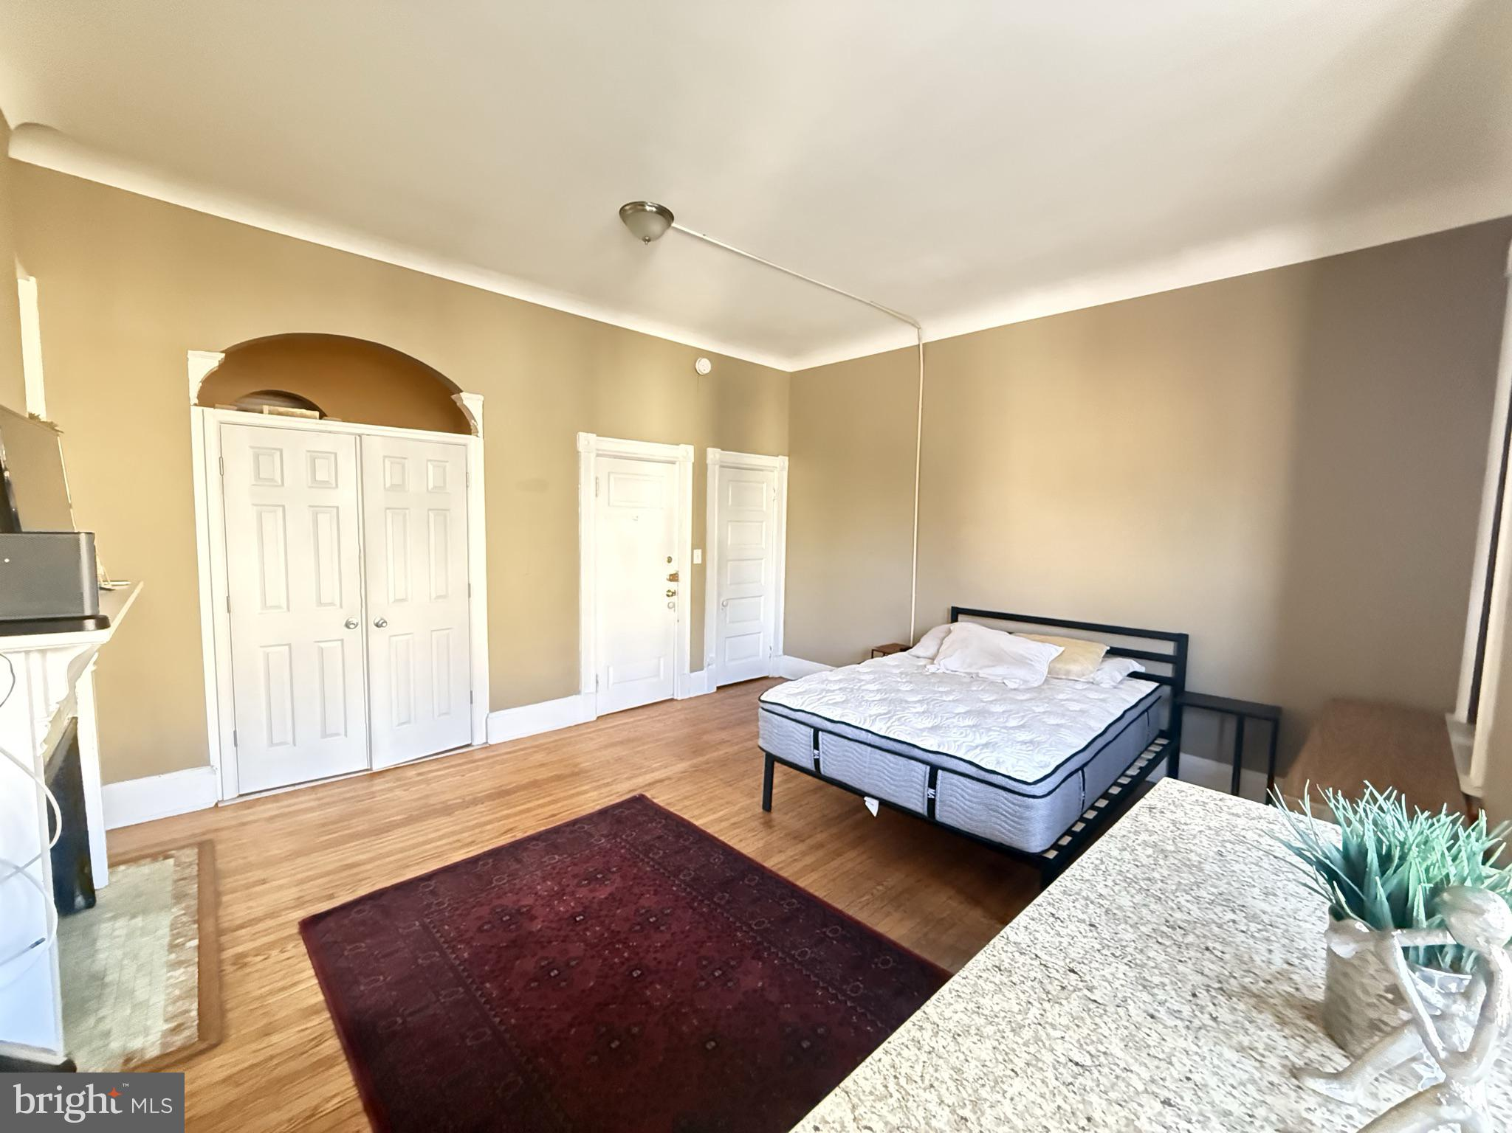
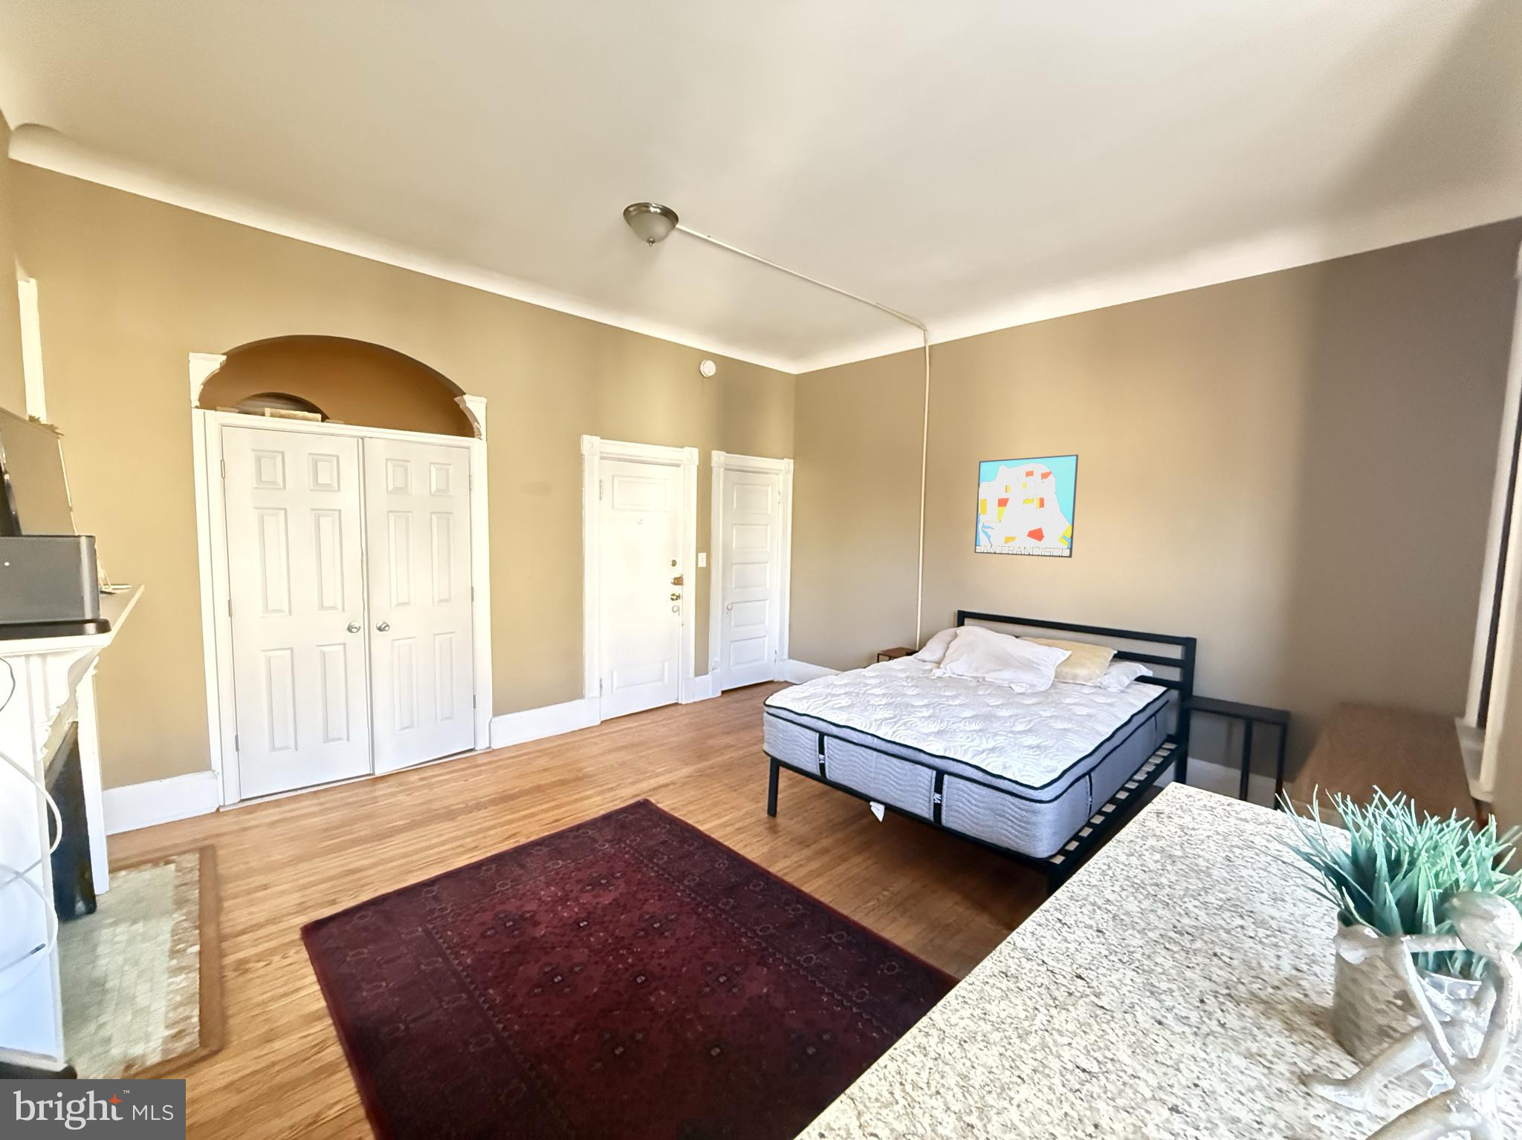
+ wall art [973,454,1079,559]
